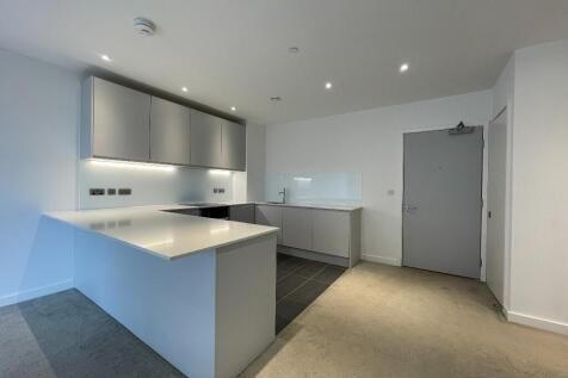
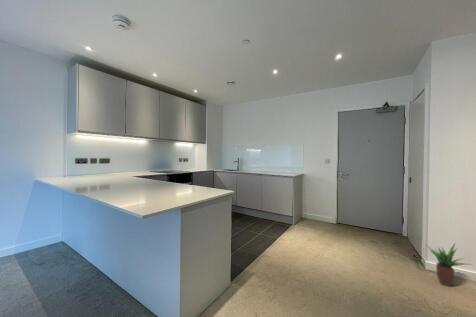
+ potted plant [425,242,474,288]
